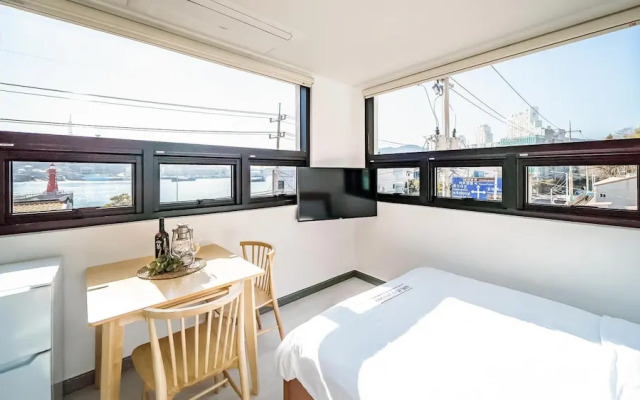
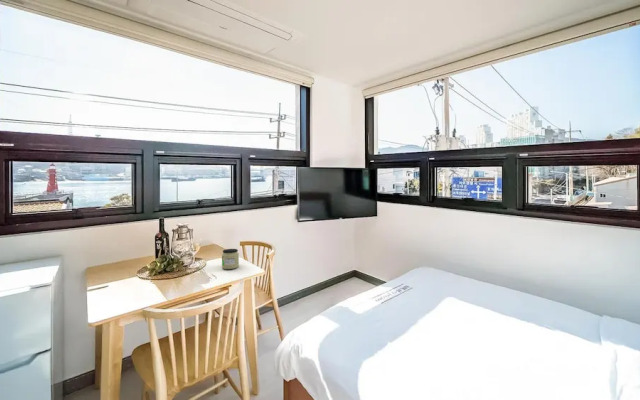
+ jar [221,248,240,270]
